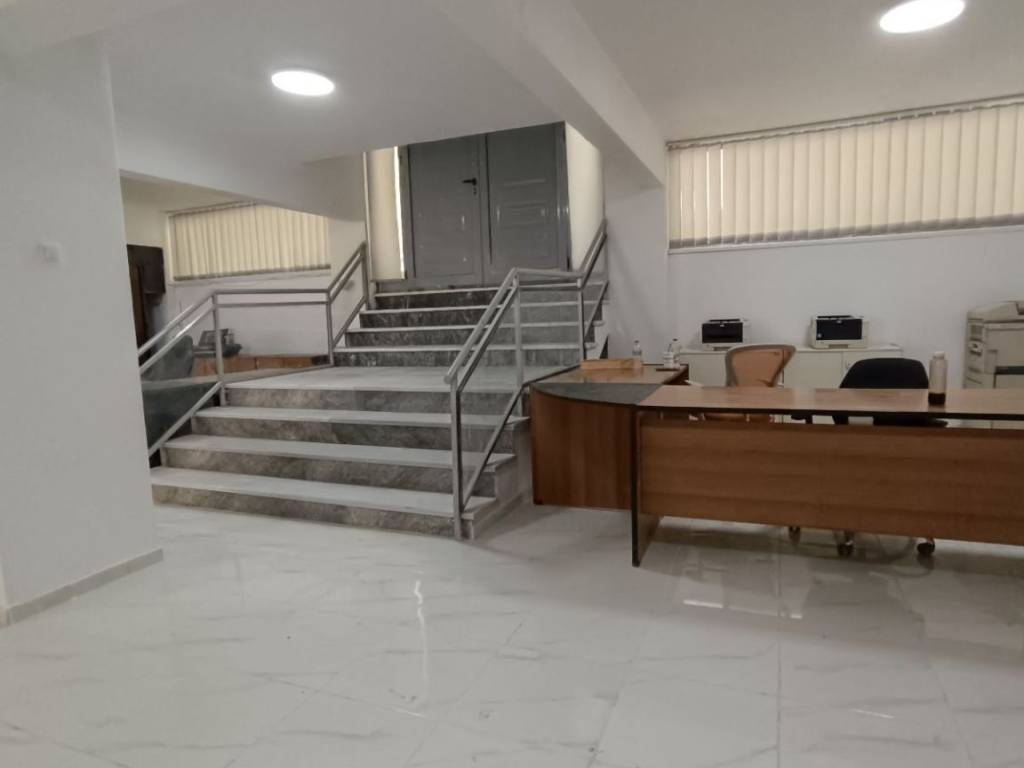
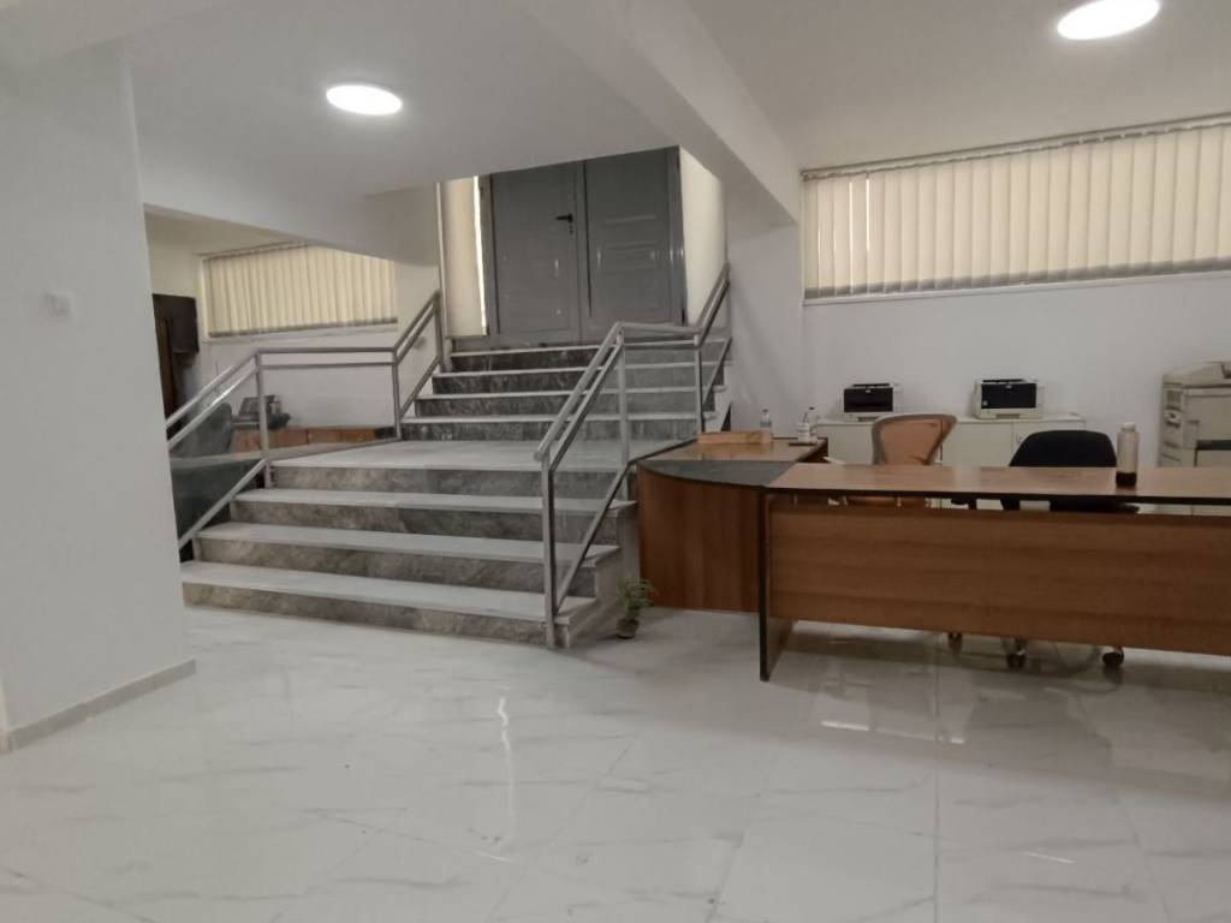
+ potted plant [595,565,662,638]
